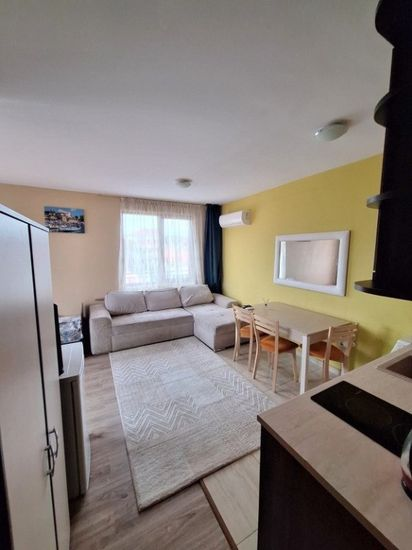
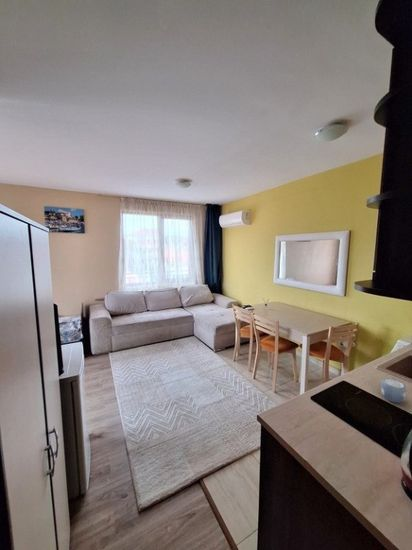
+ mug [380,377,407,404]
